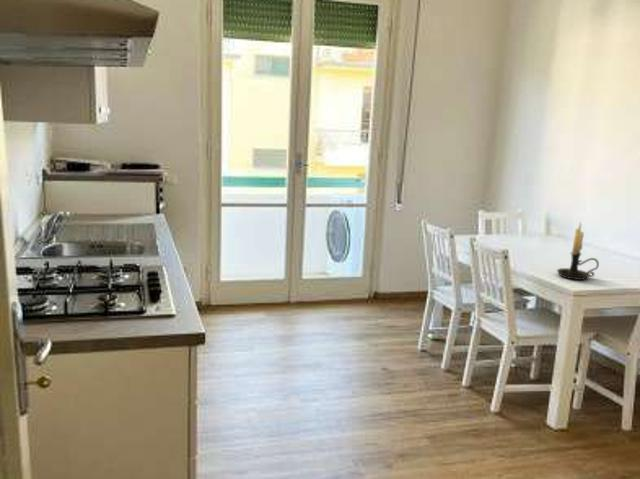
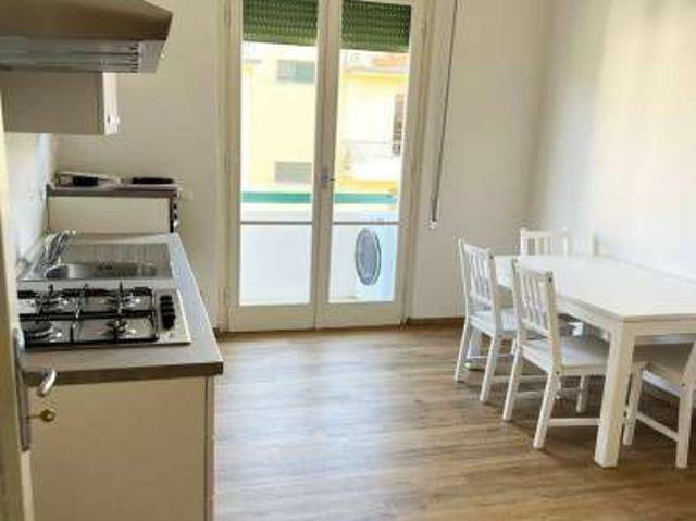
- candle holder [556,220,600,281]
